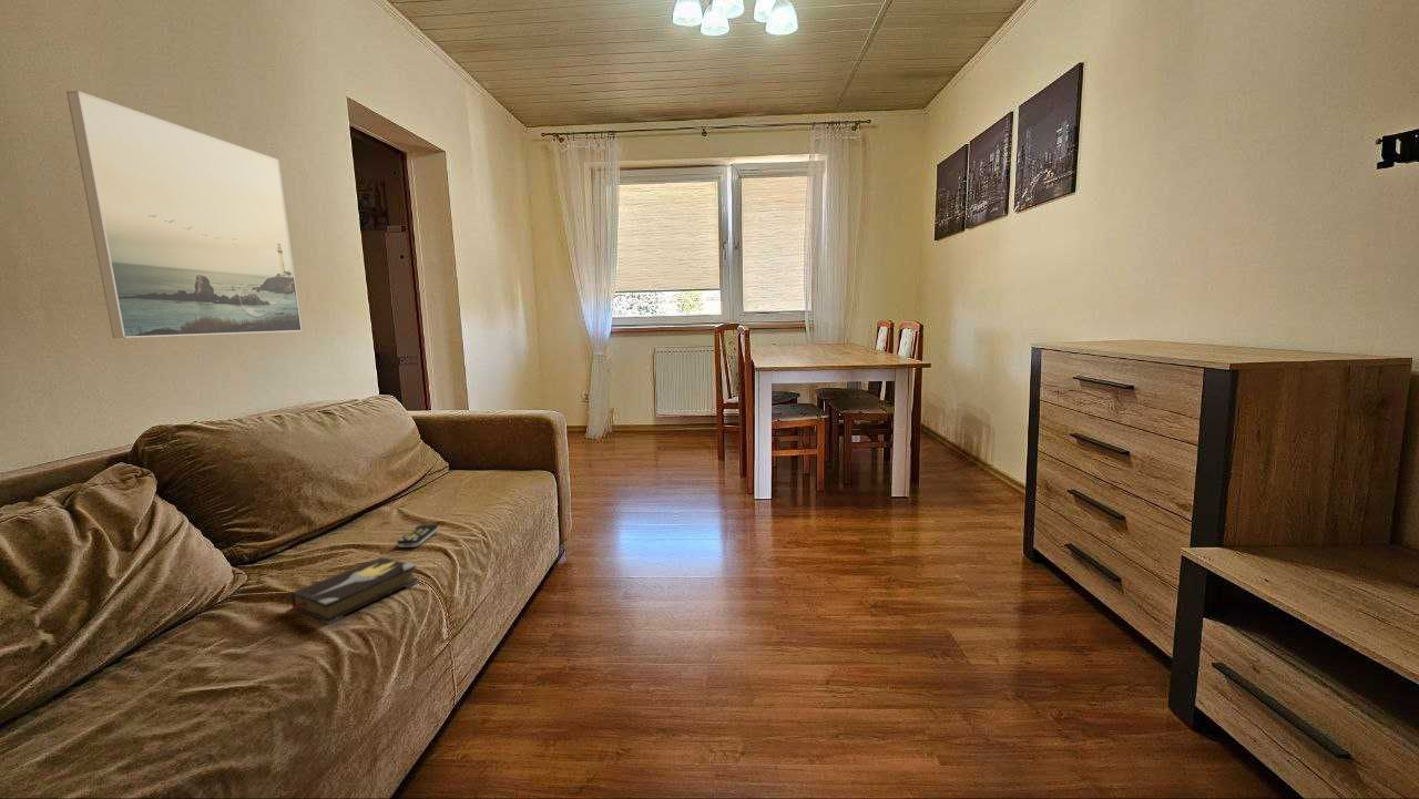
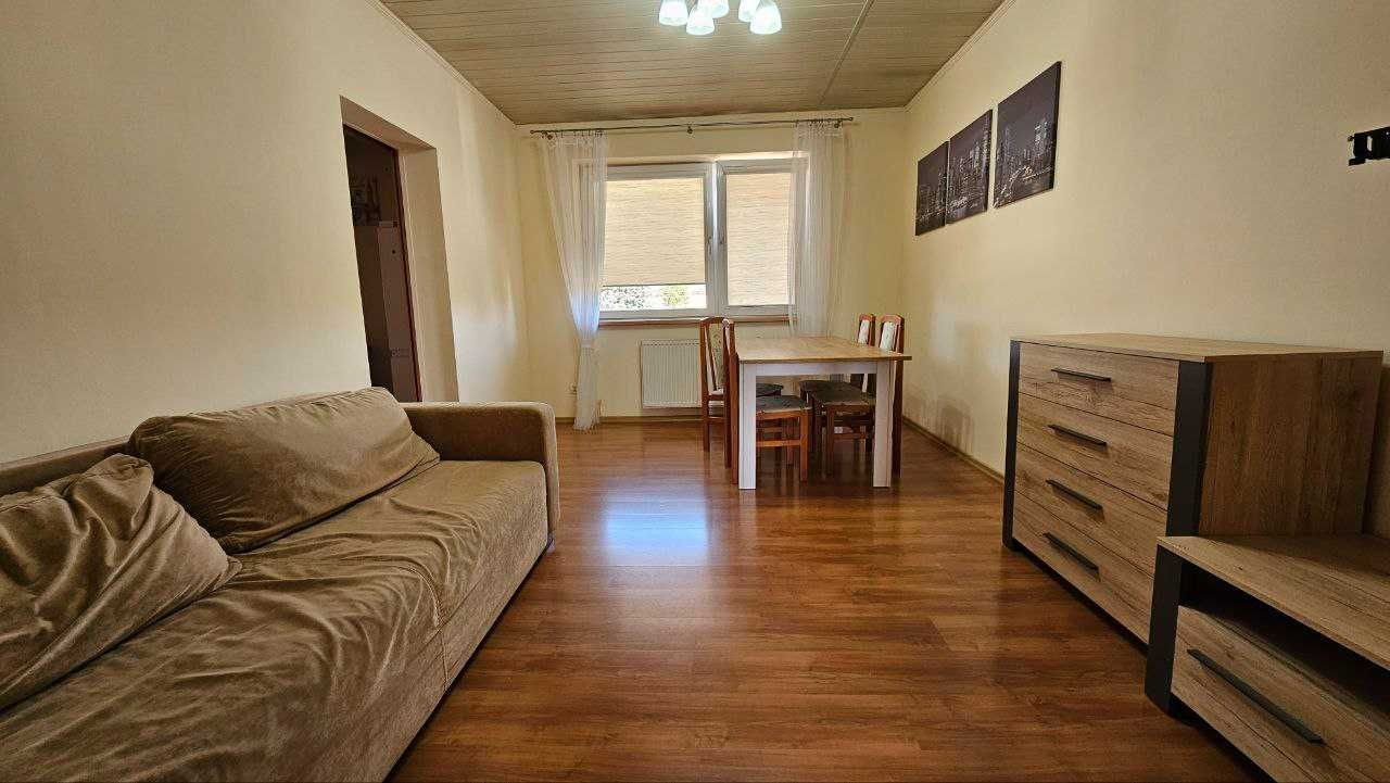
- remote control [396,523,439,549]
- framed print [65,90,303,339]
- hardback book [286,556,419,625]
